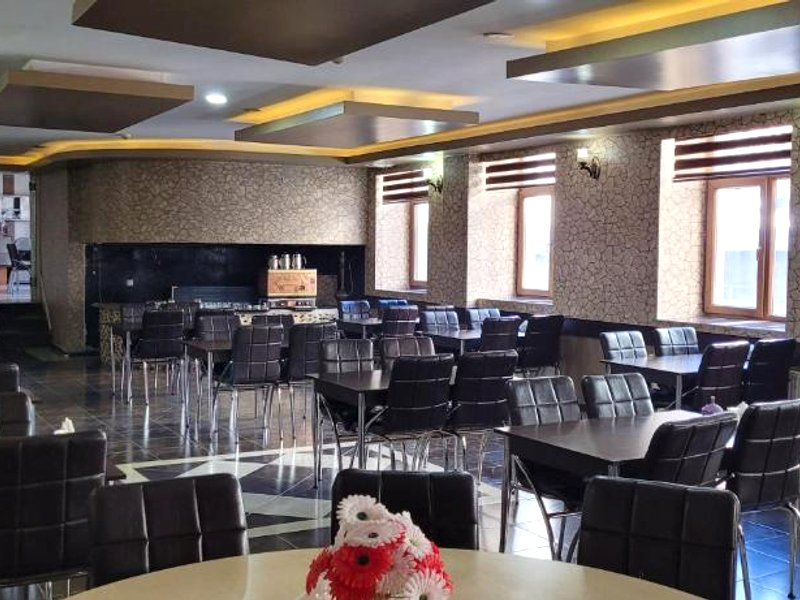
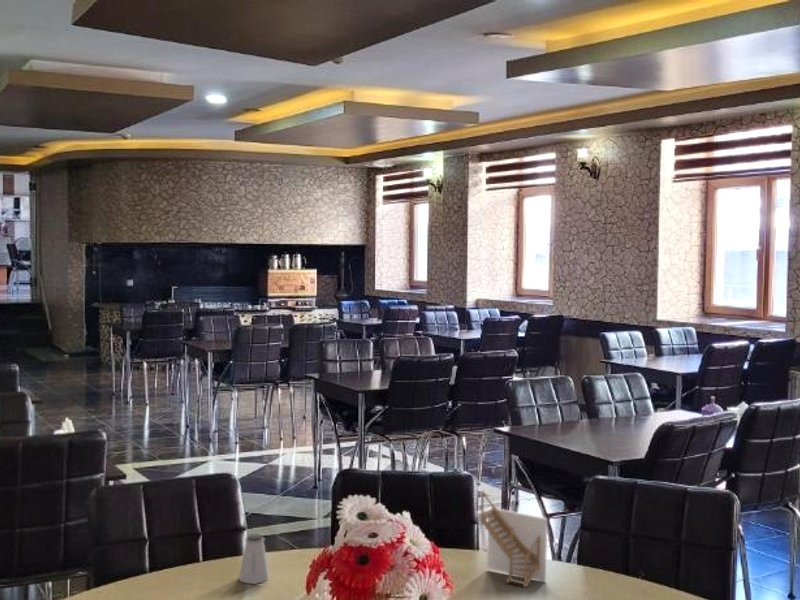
+ saltshaker [238,533,271,585]
+ napkin holder [475,489,548,589]
